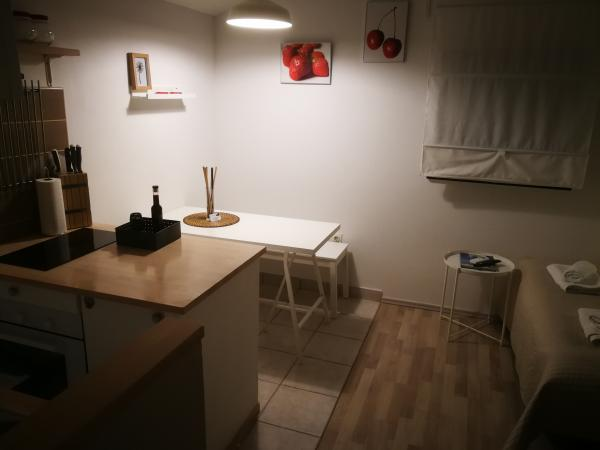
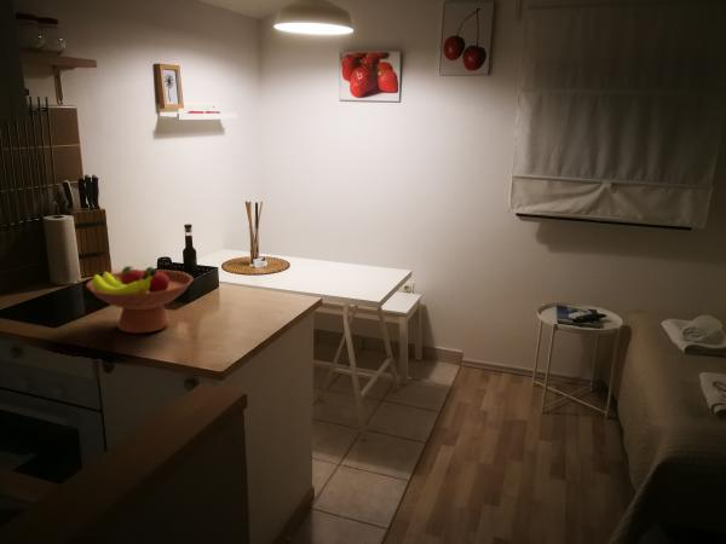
+ fruit bowl [85,265,194,335]
